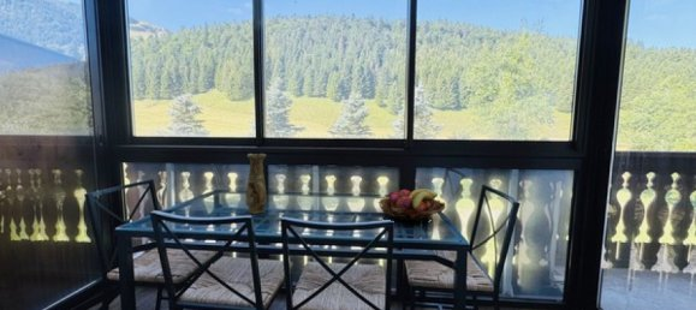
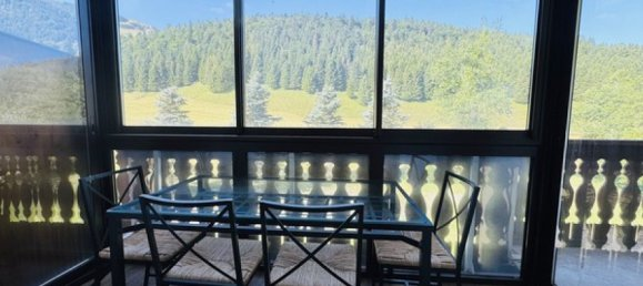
- vase [245,153,267,215]
- fruit basket [377,187,446,223]
